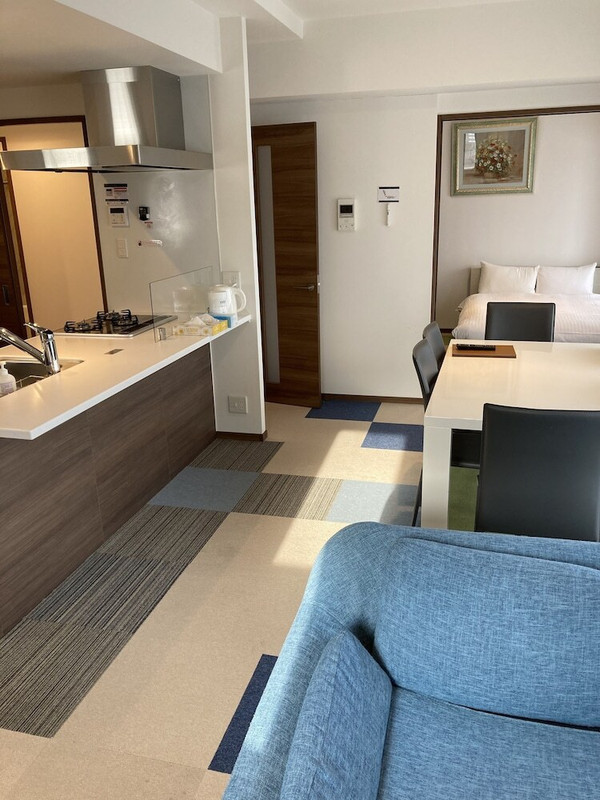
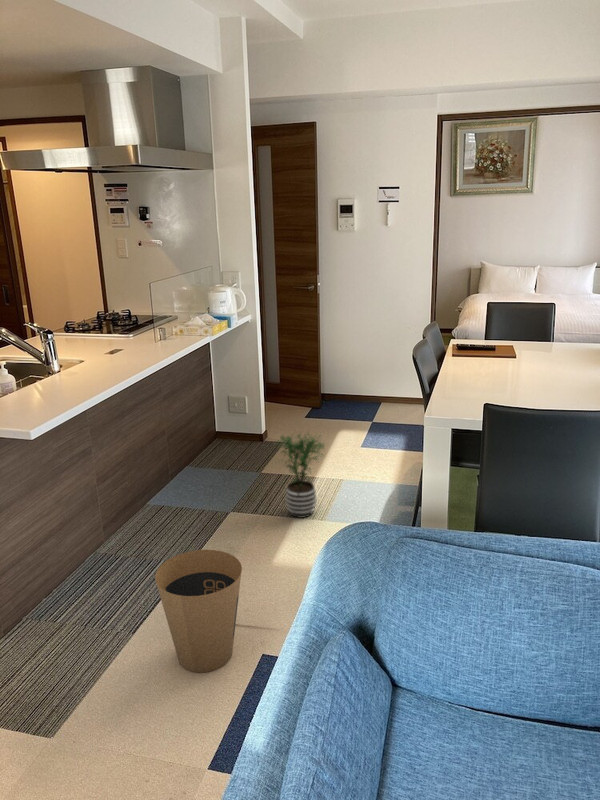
+ potted plant [271,430,327,519]
+ trash can [154,549,243,673]
